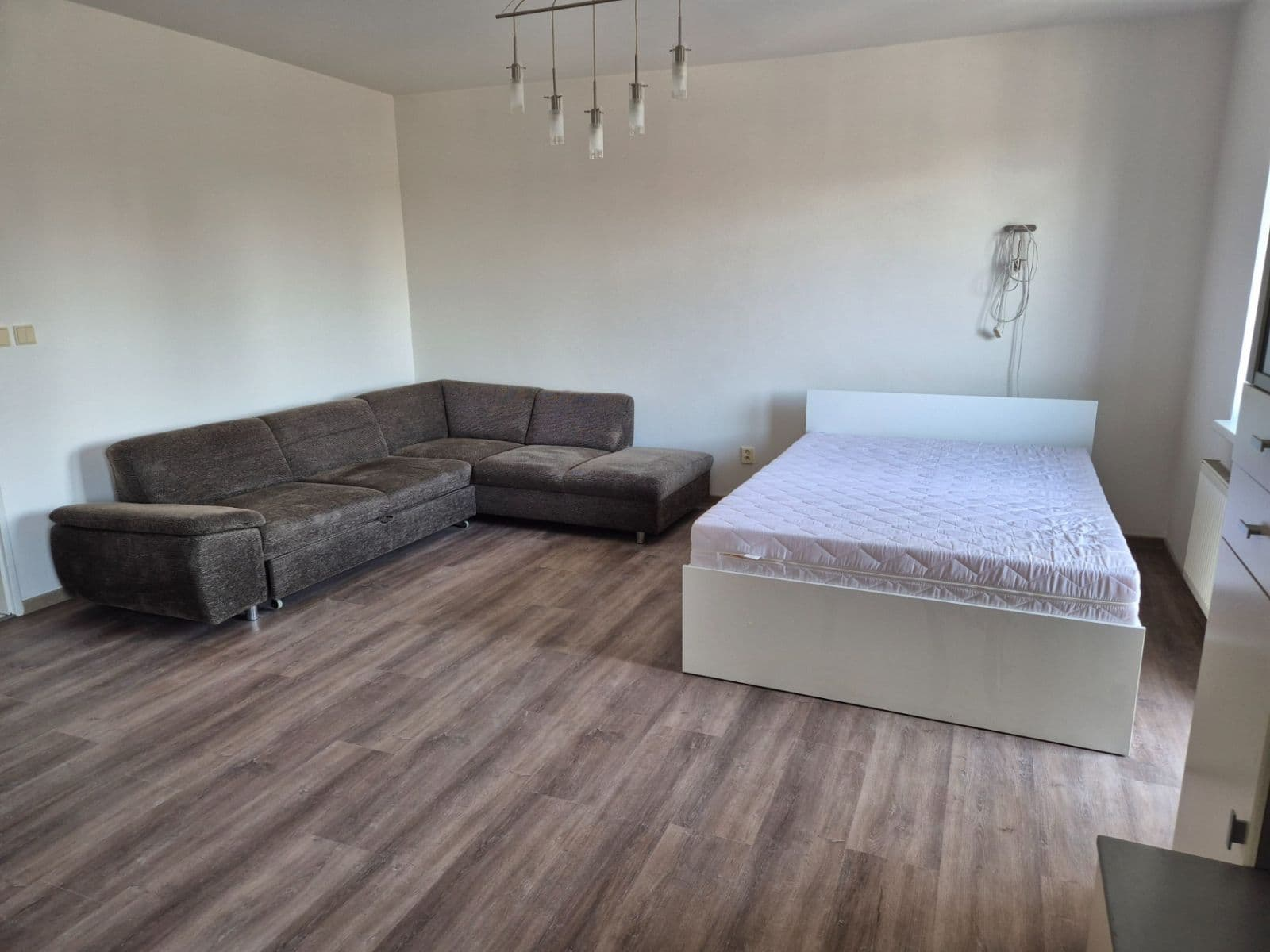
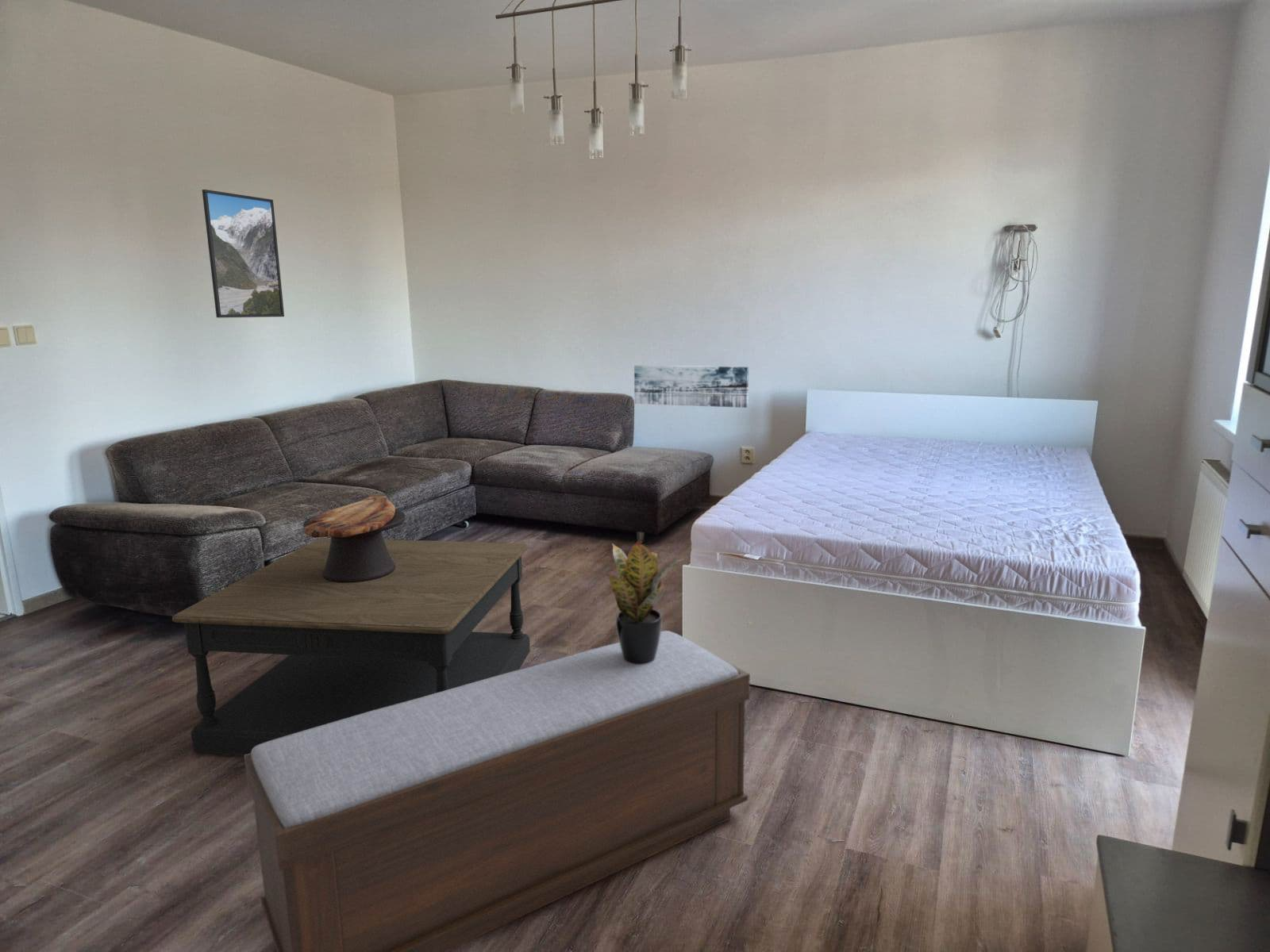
+ bench [243,630,751,952]
+ coffee table [171,537,531,756]
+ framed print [202,189,285,318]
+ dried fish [302,493,406,582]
+ potted plant [606,540,688,664]
+ wall art [633,364,749,409]
